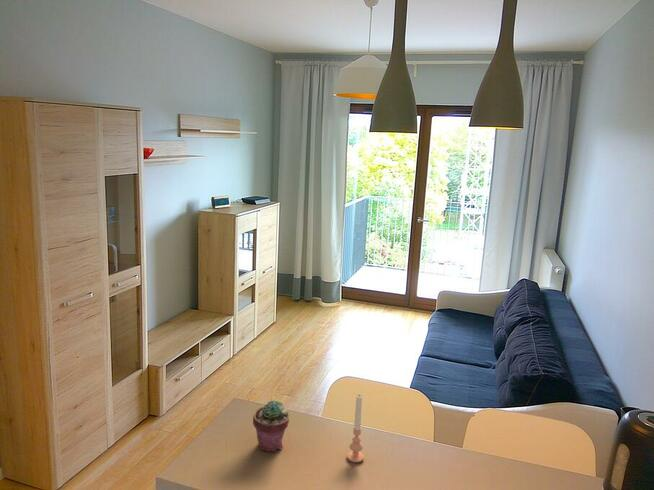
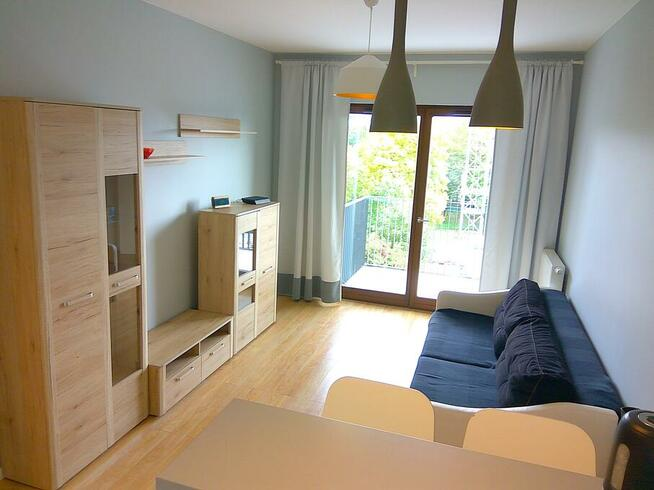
- potted succulent [252,400,290,453]
- candle [346,393,365,463]
